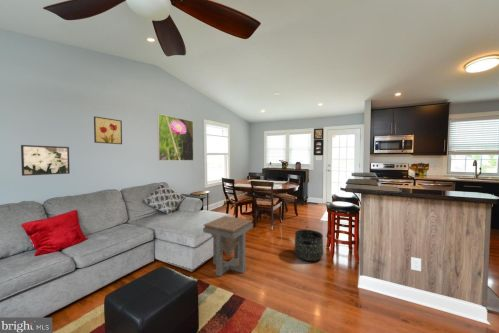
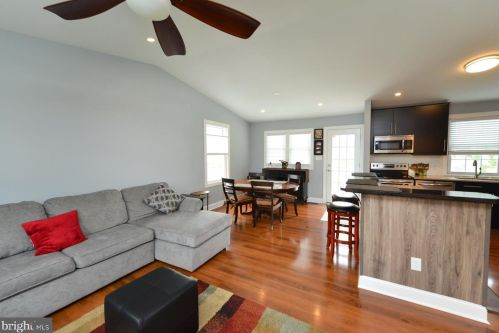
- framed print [156,113,194,162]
- basket [294,229,324,262]
- wall art [93,115,123,145]
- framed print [20,144,71,177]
- side table [202,215,254,278]
